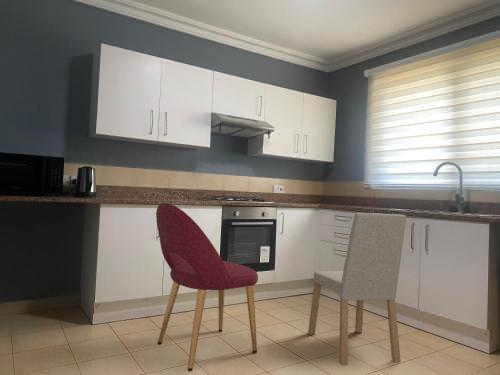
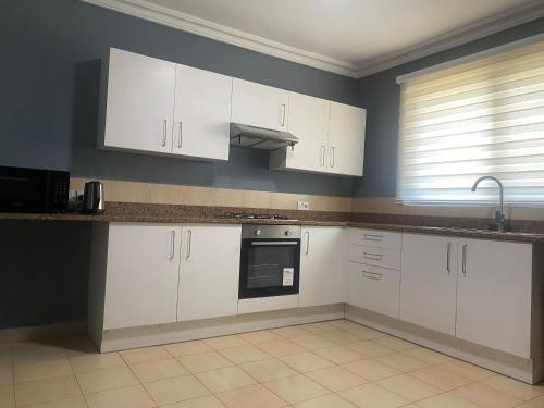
- dining chair [155,202,259,372]
- dining chair [307,212,407,366]
